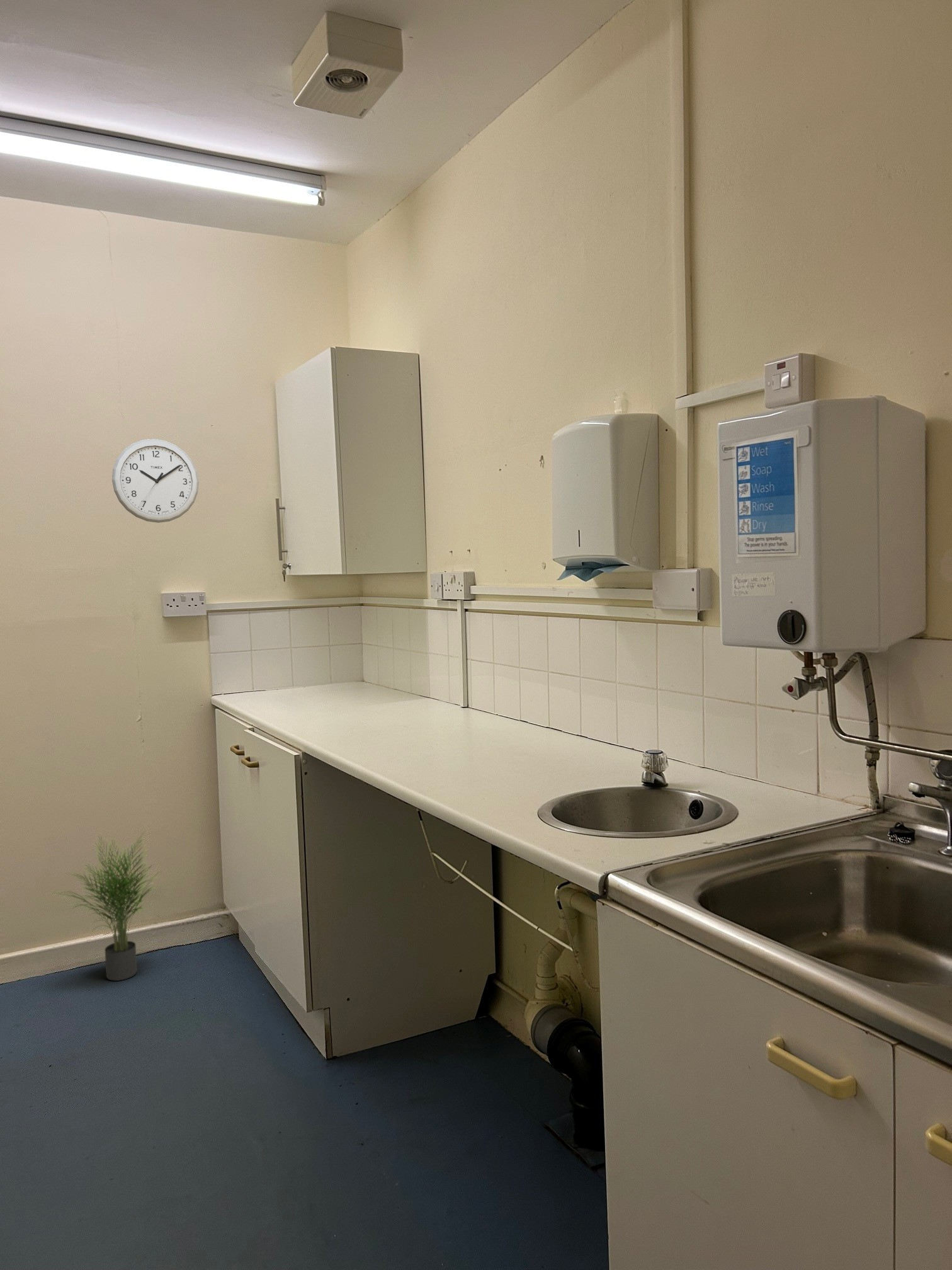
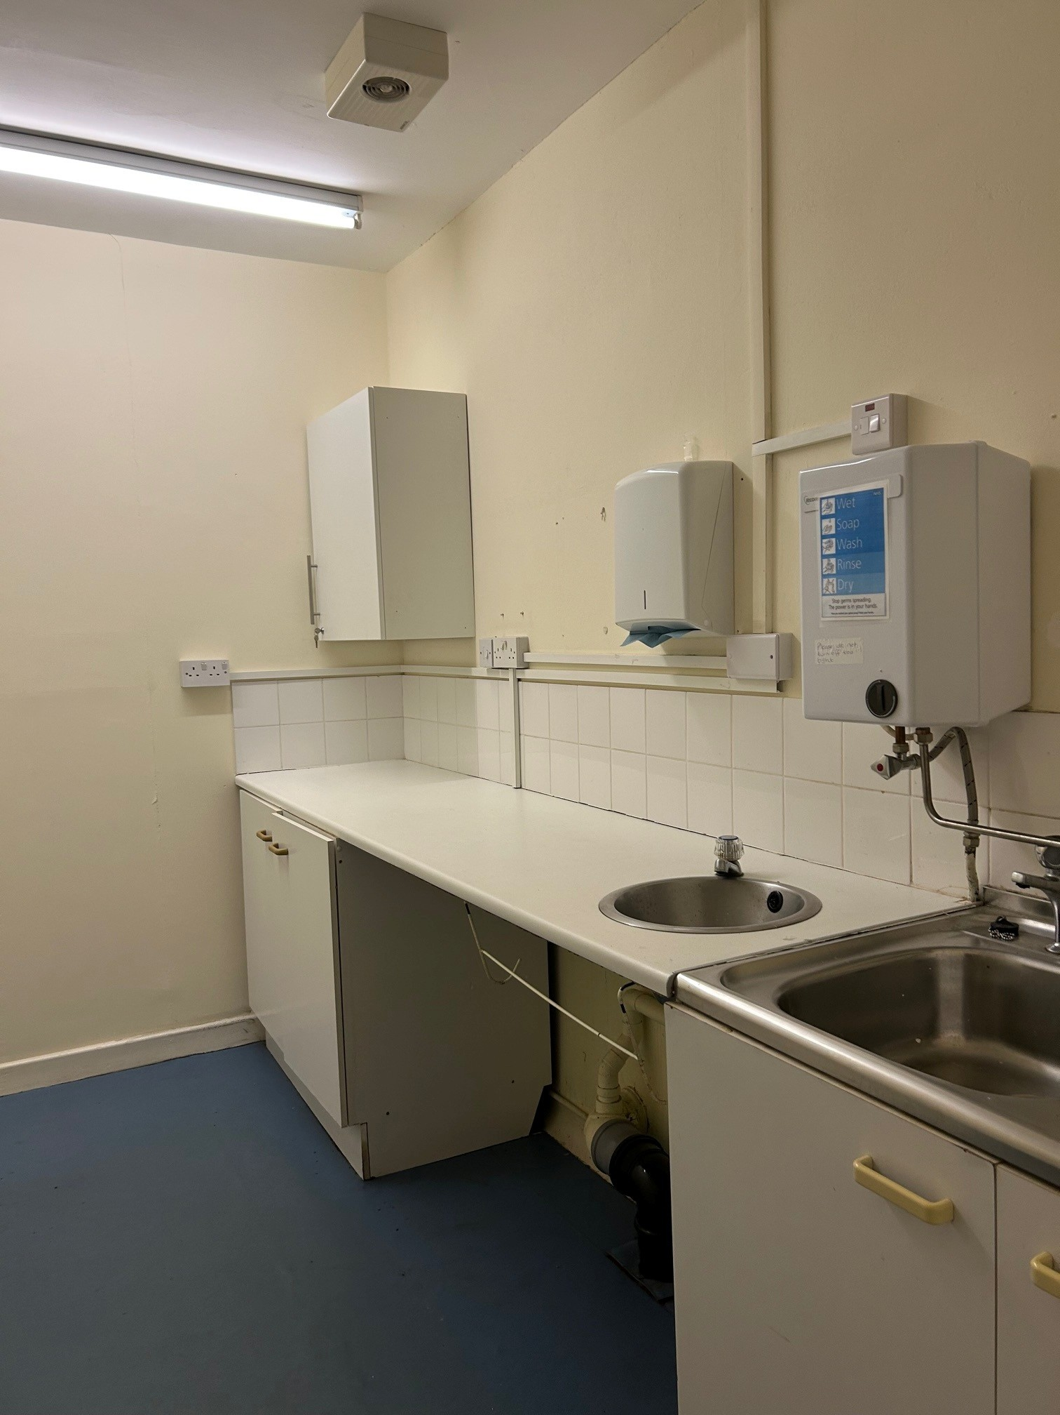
- potted plant [50,828,164,981]
- wall clock [111,438,200,523]
